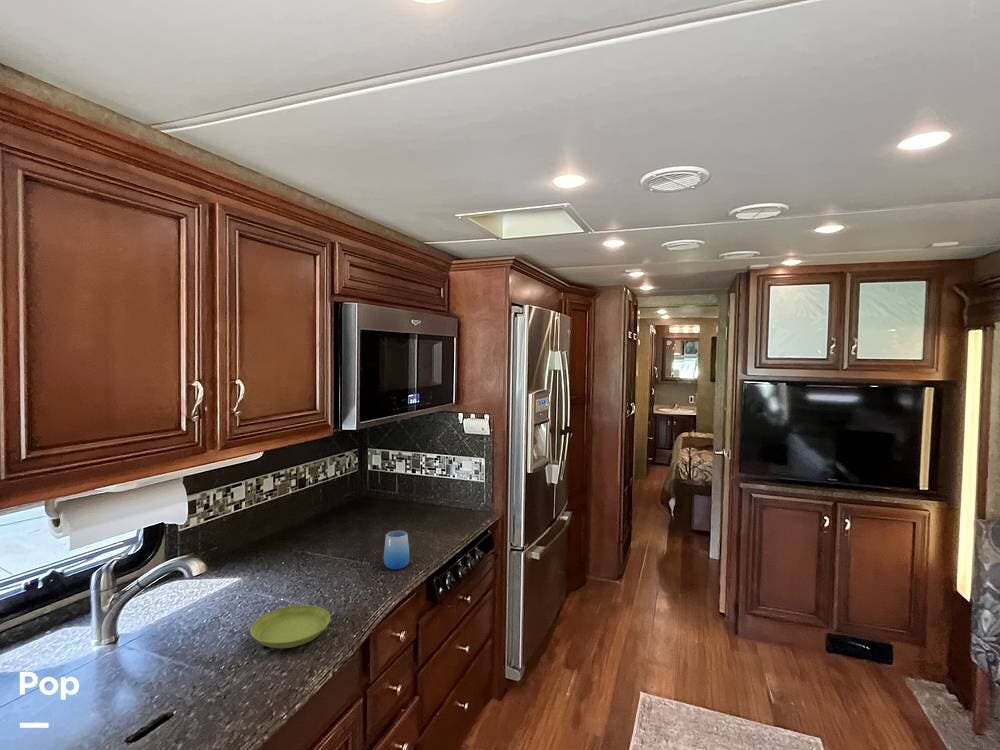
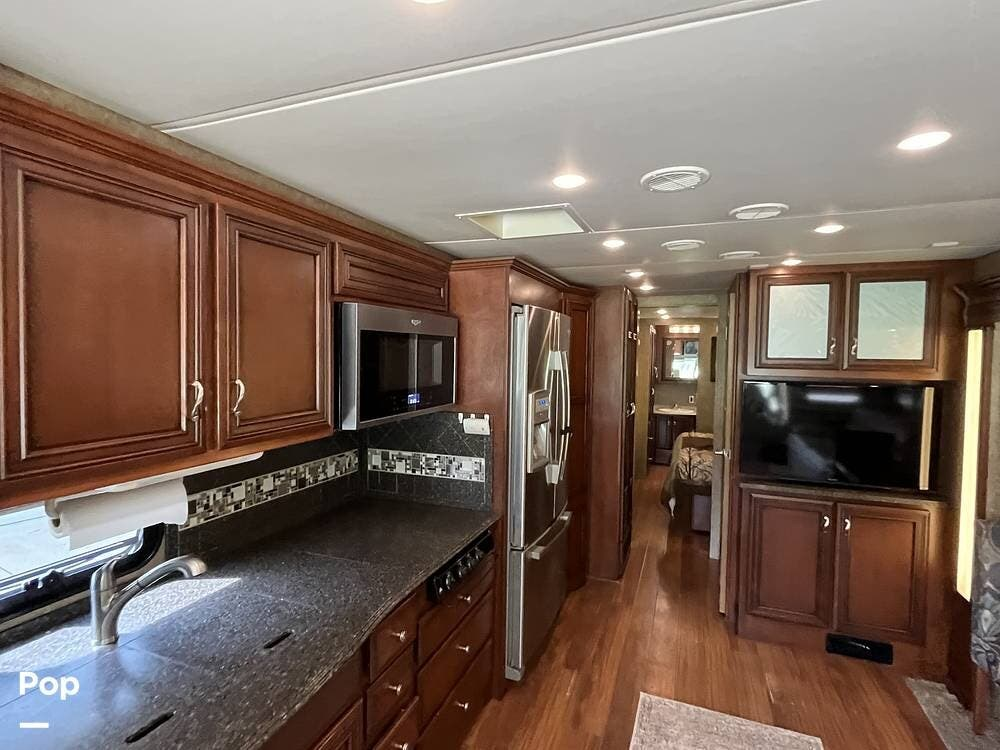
- saucer [250,604,331,649]
- cup [383,530,410,570]
